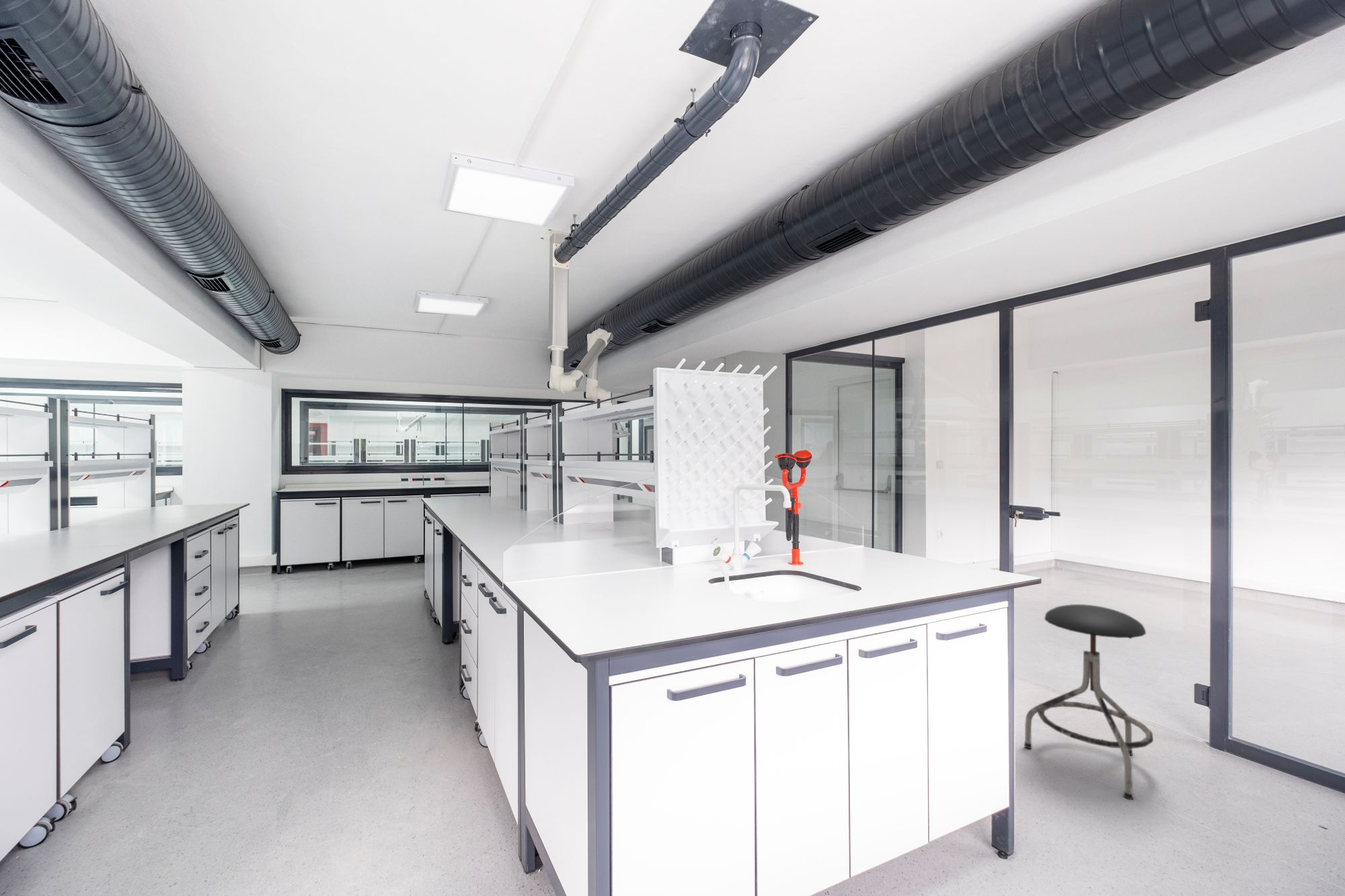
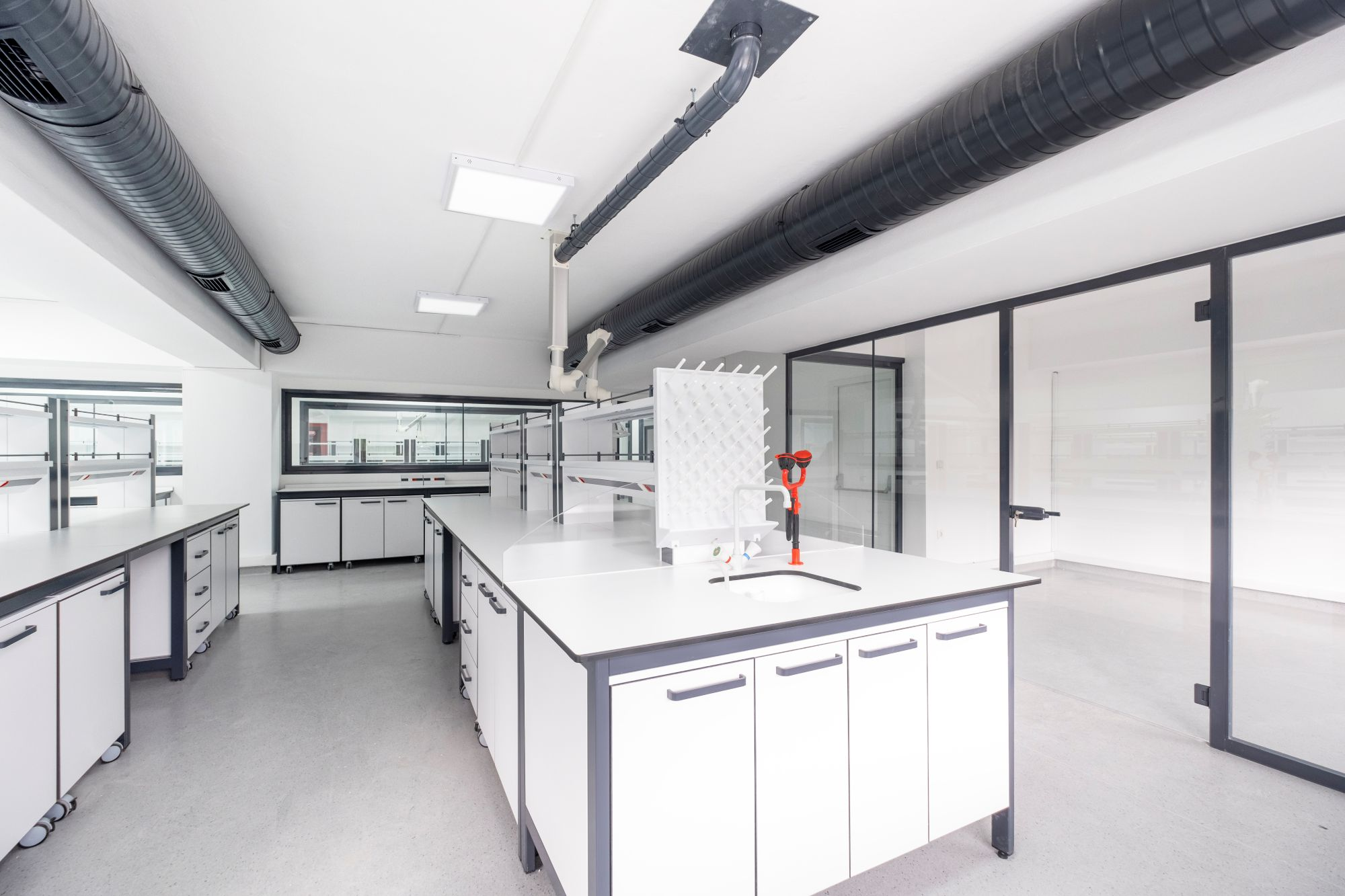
- stool [1024,604,1154,801]
